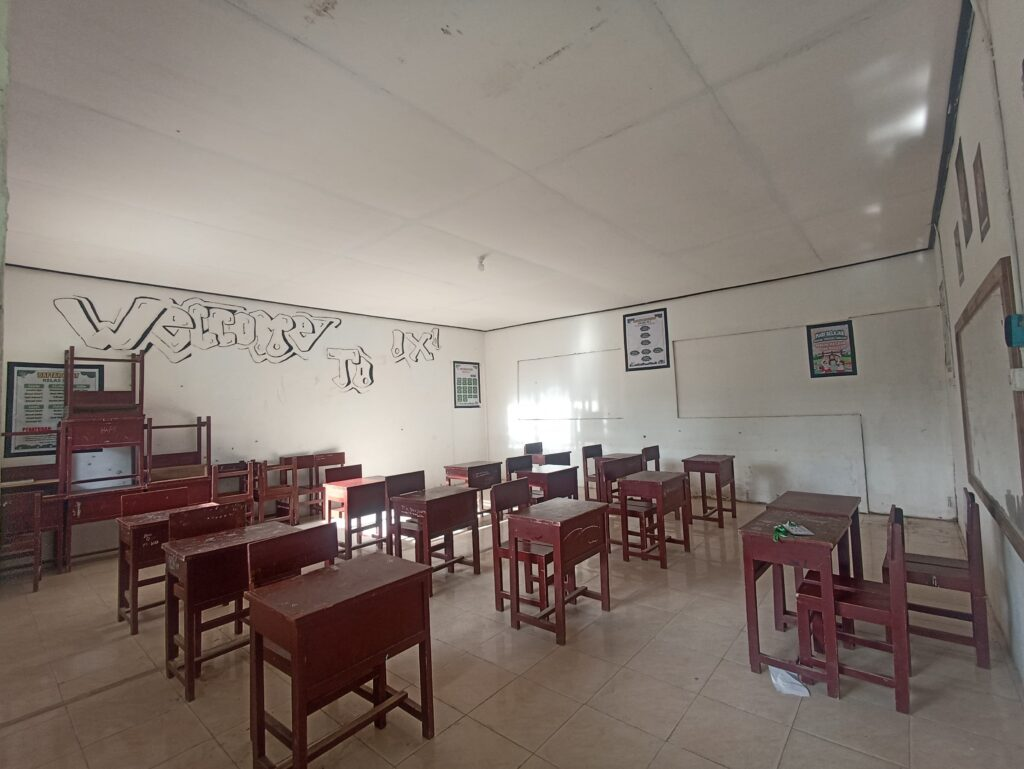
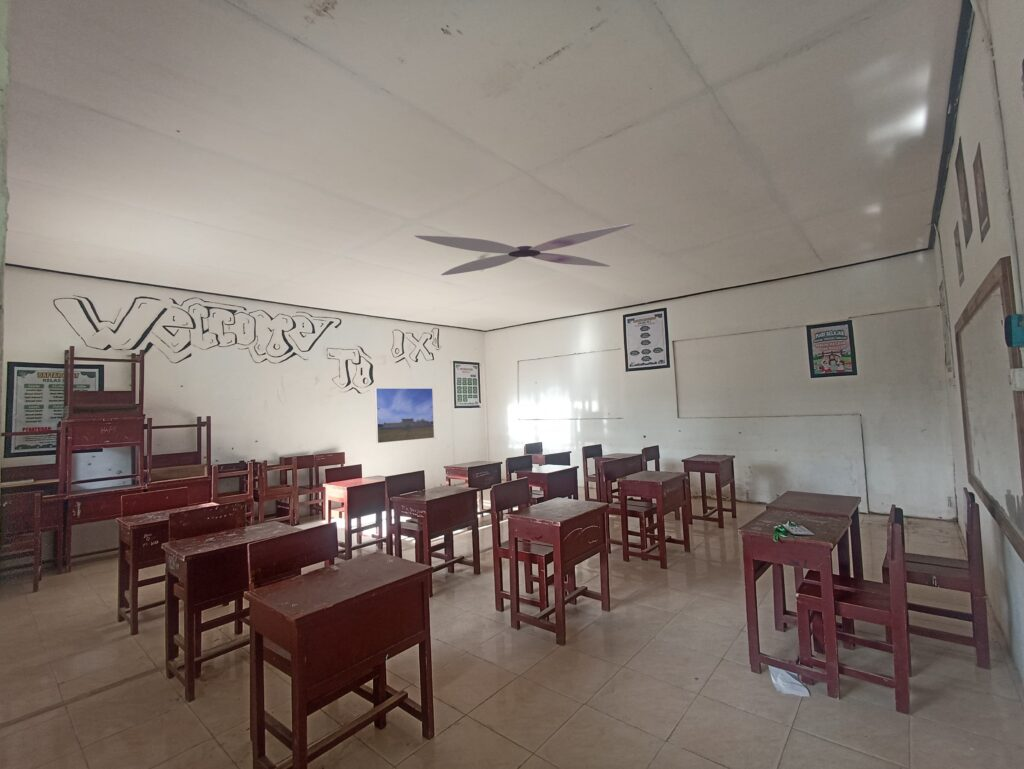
+ ceiling fan [414,223,634,276]
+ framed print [374,387,435,444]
